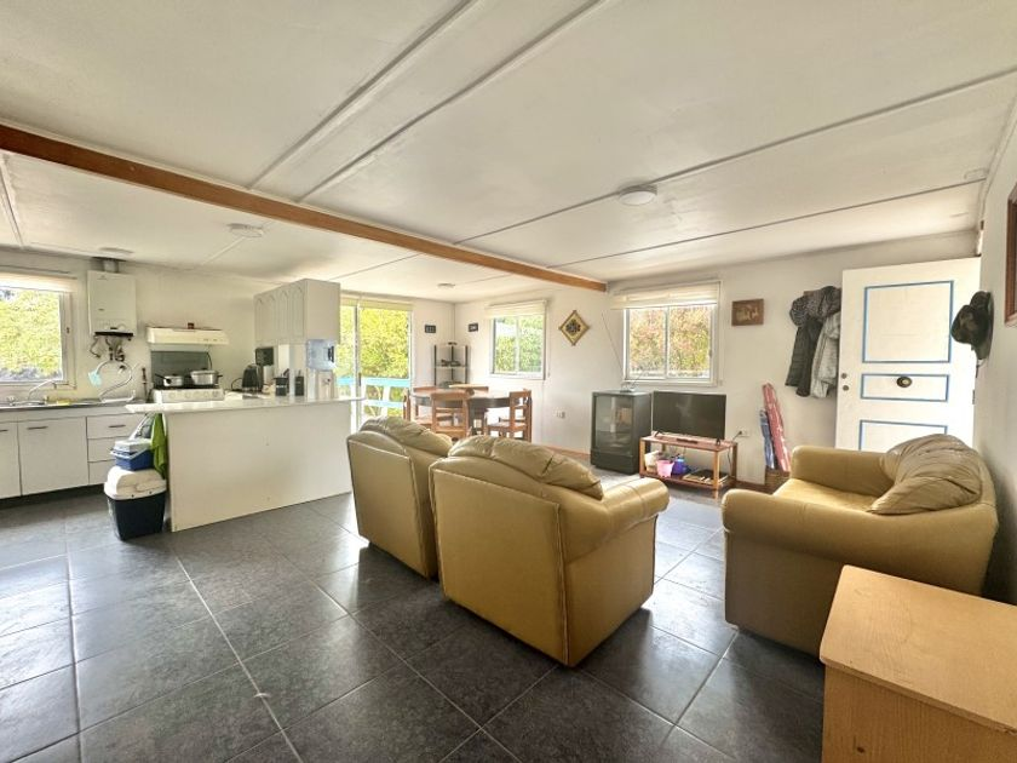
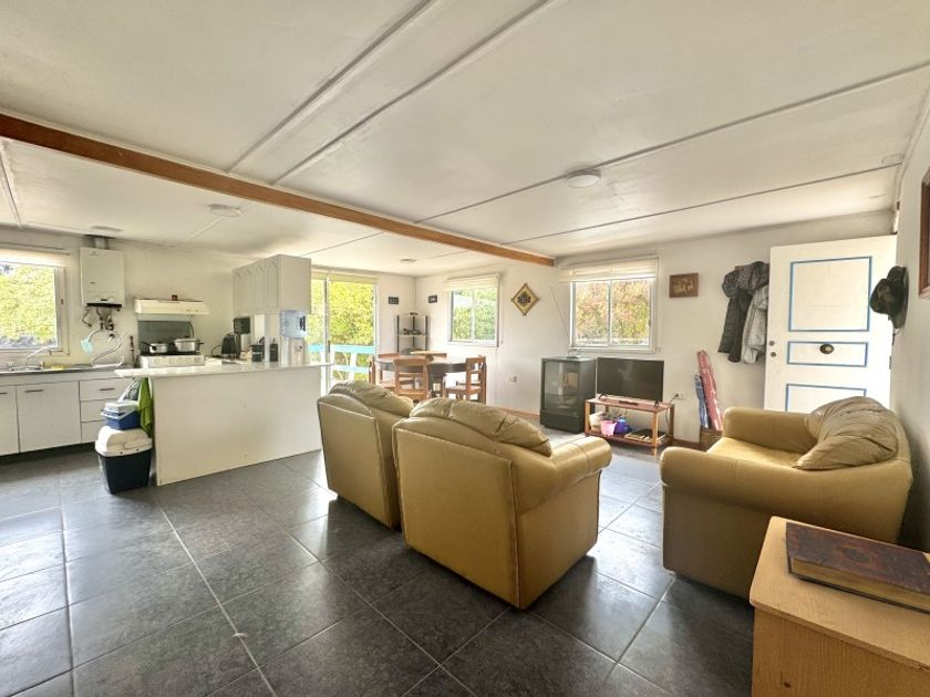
+ book [785,520,930,615]
